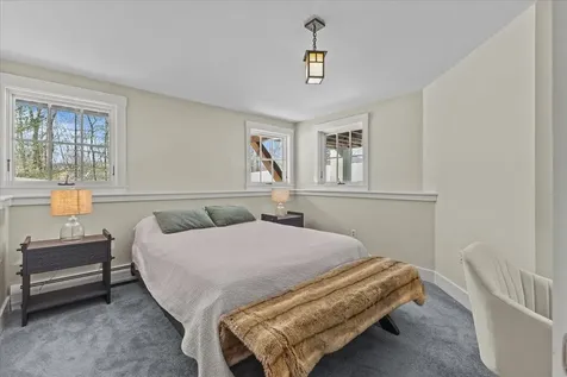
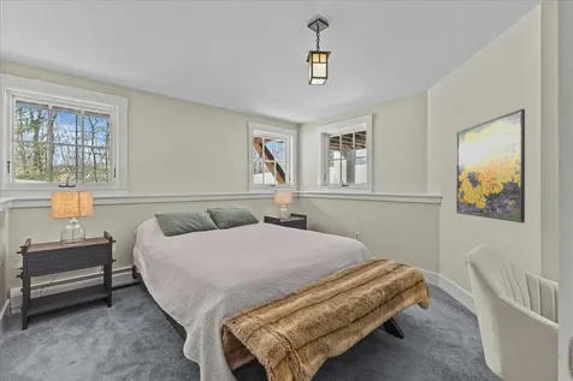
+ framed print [455,108,526,224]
